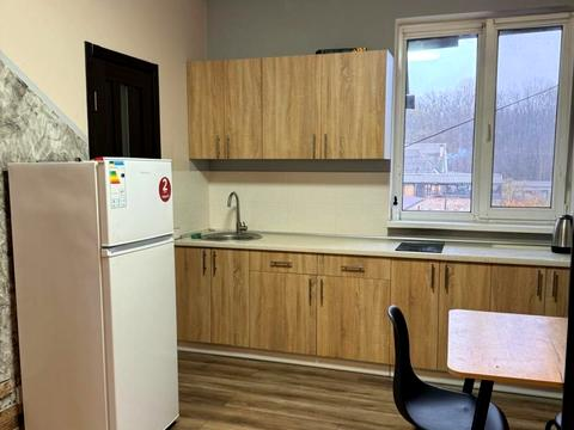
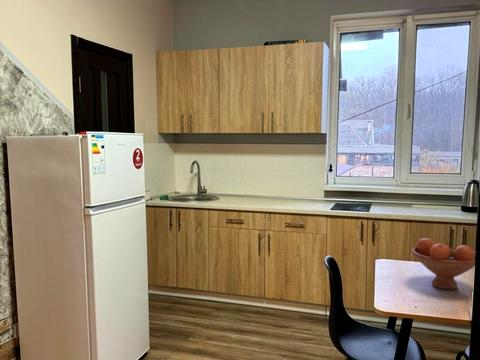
+ fruit bowl [410,237,476,290]
